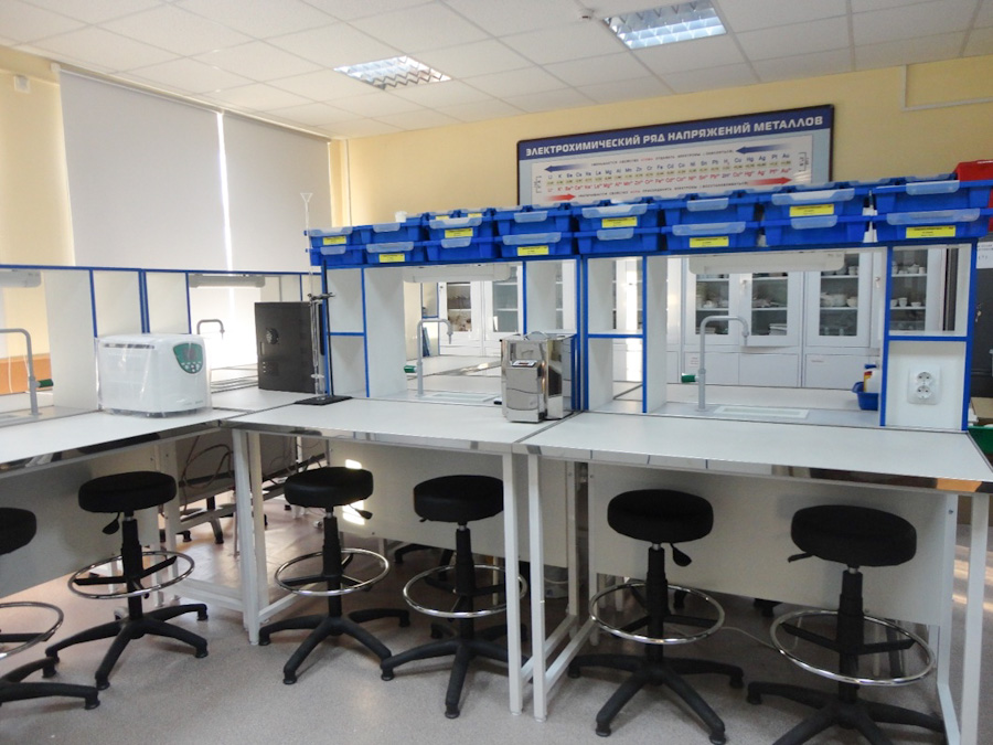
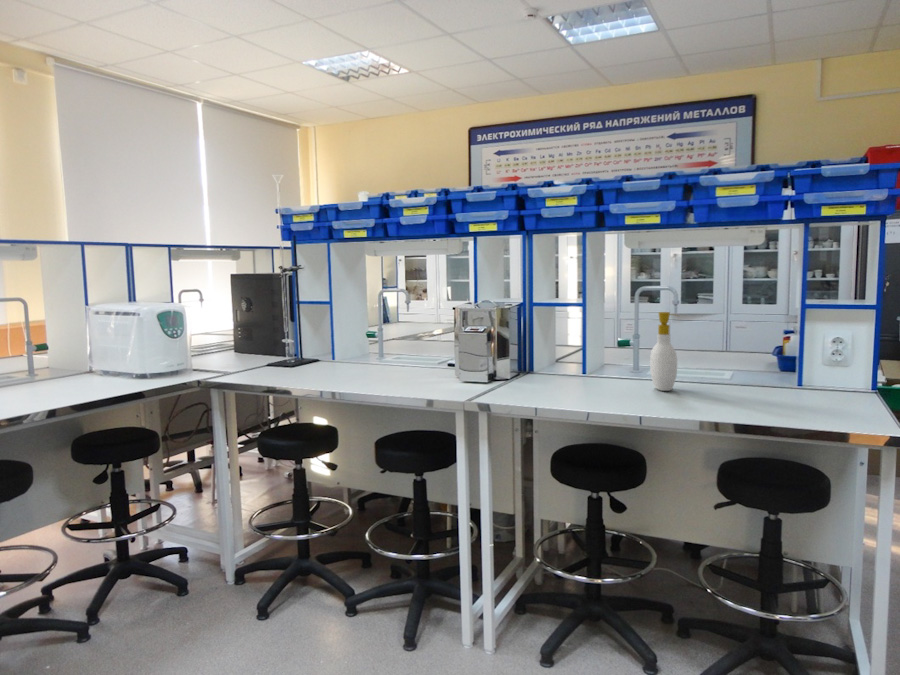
+ soap bottle [649,311,680,392]
